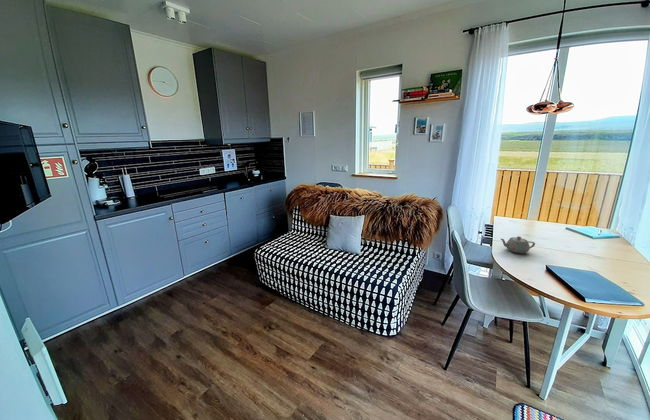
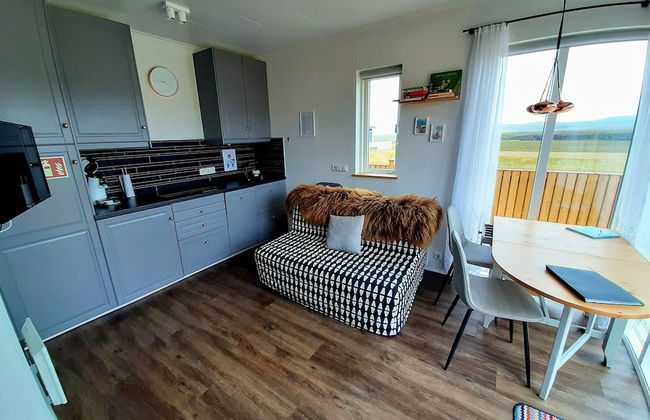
- teapot [500,235,536,254]
